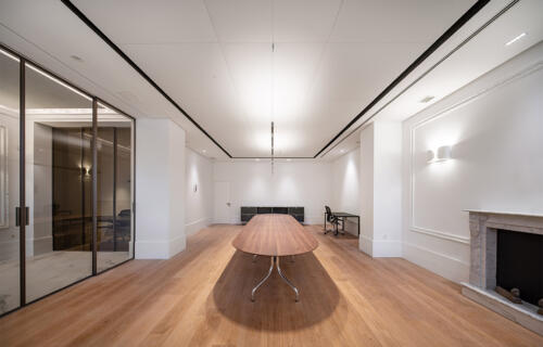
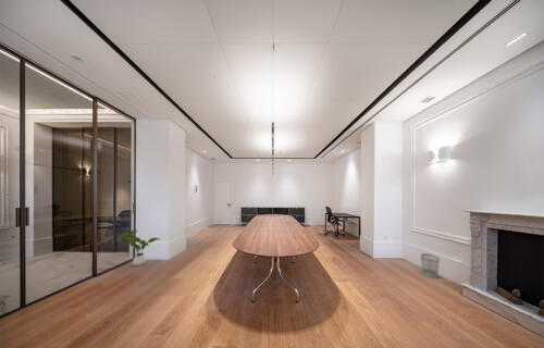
+ house plant [119,228,161,266]
+ wastebasket [420,252,441,278]
